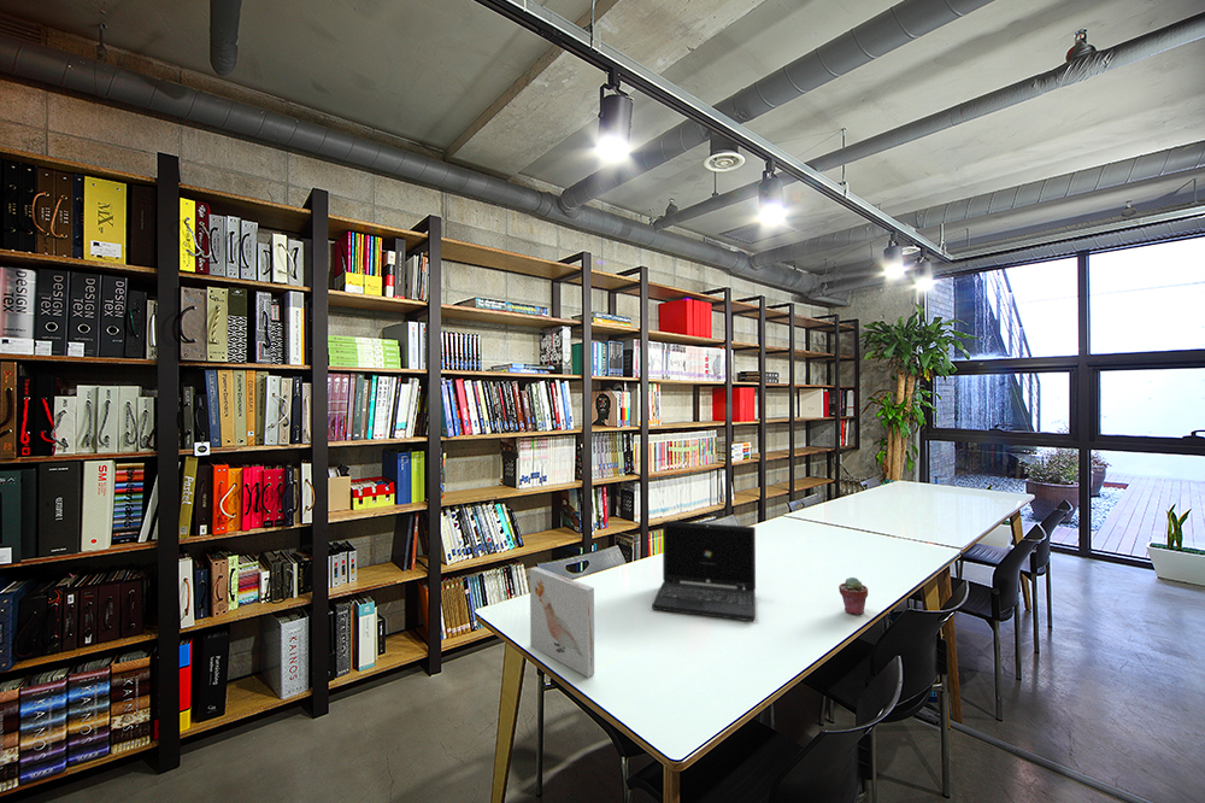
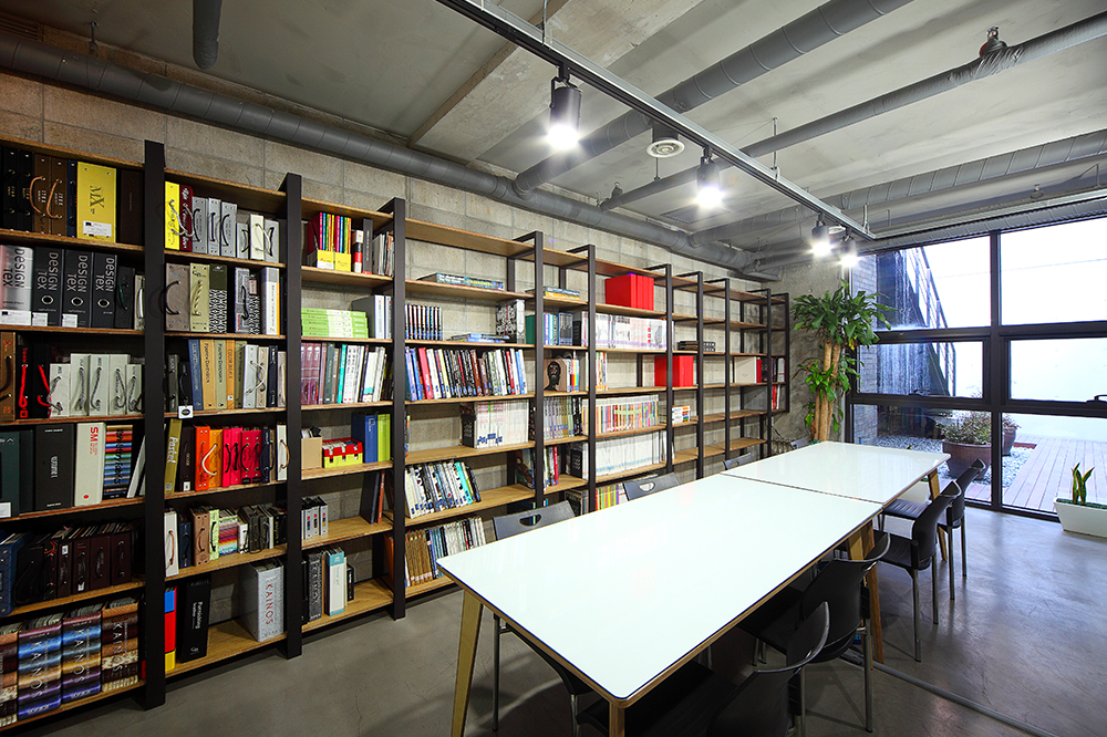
- potted succulent [837,576,869,616]
- book [529,565,595,679]
- laptop [651,520,757,622]
